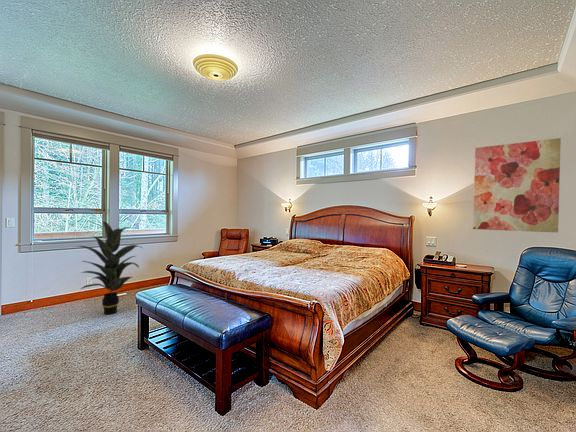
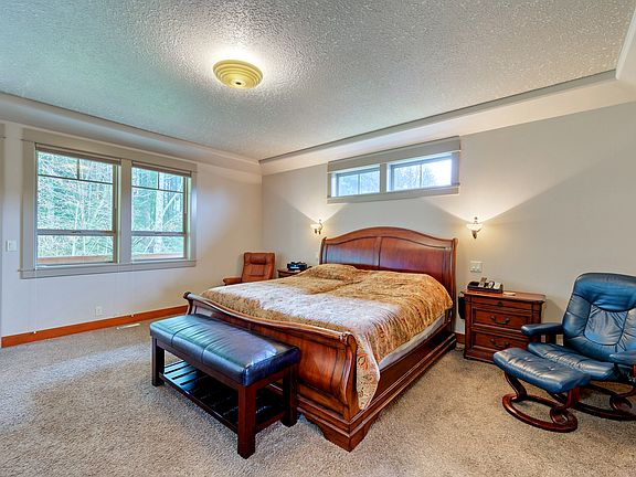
- wall art [472,137,562,234]
- indoor plant [77,221,143,315]
